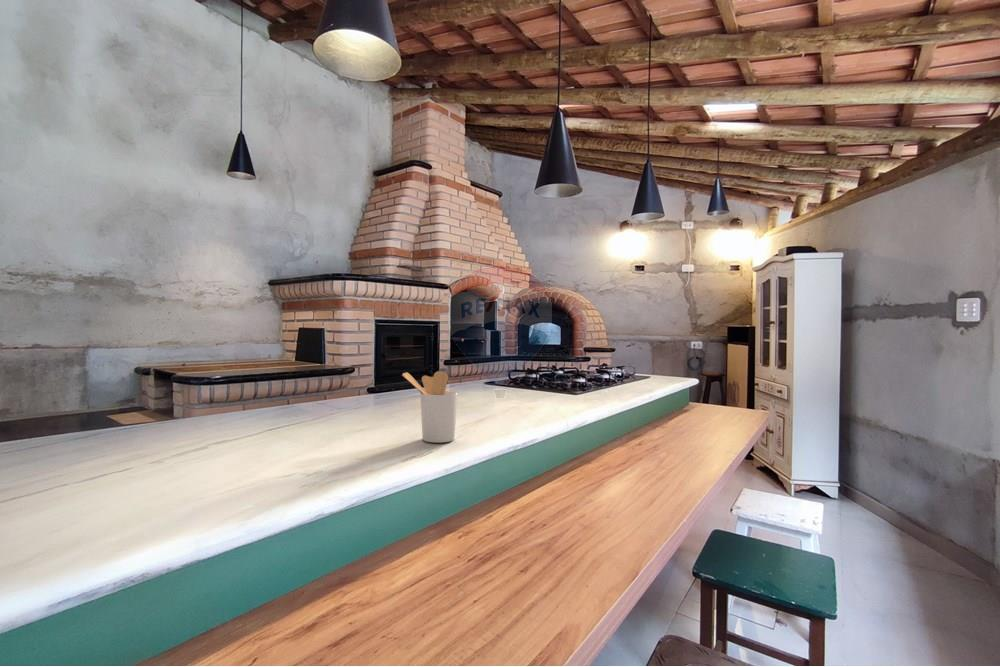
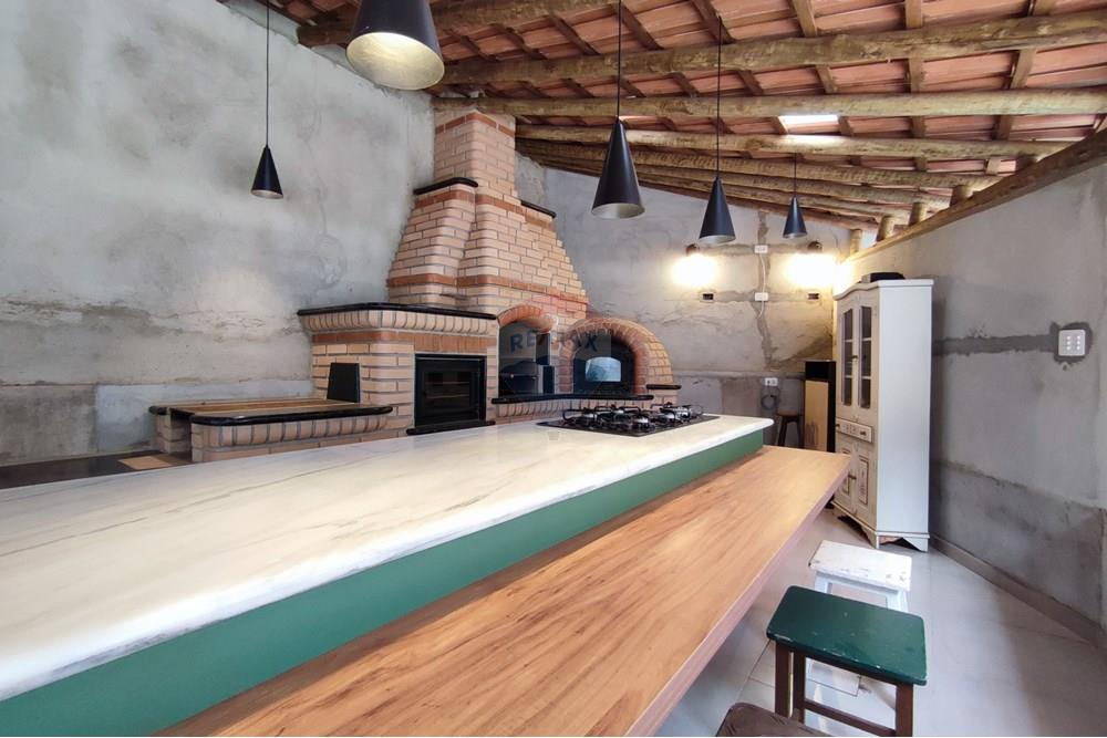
- utensil holder [401,370,459,444]
